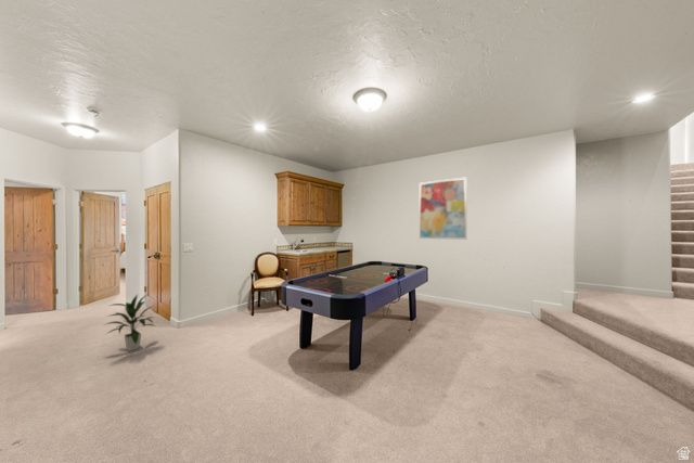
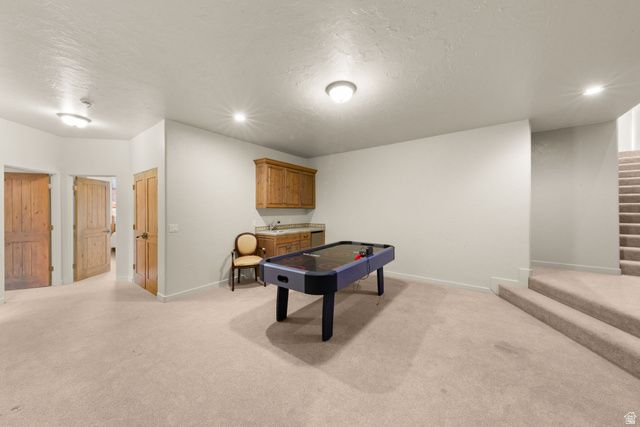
- wall art [419,176,467,241]
- indoor plant [102,293,156,352]
